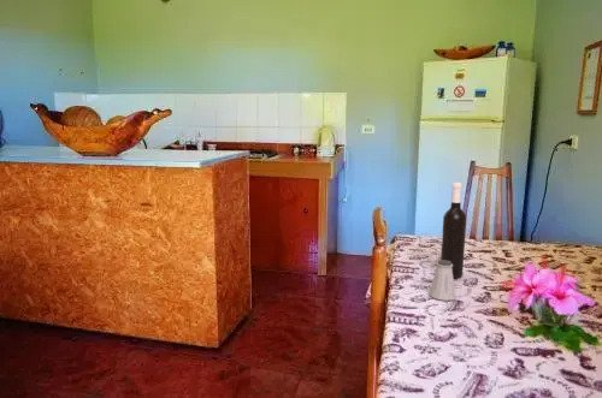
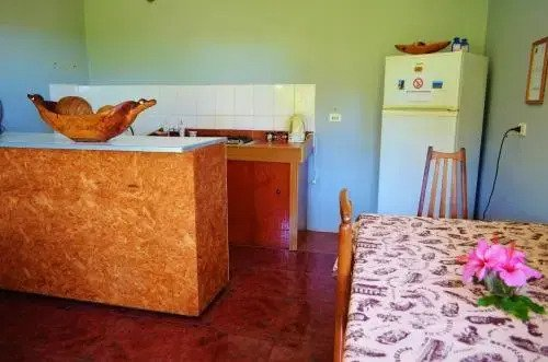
- saltshaker [429,259,458,302]
- wine bottle [439,182,467,279]
